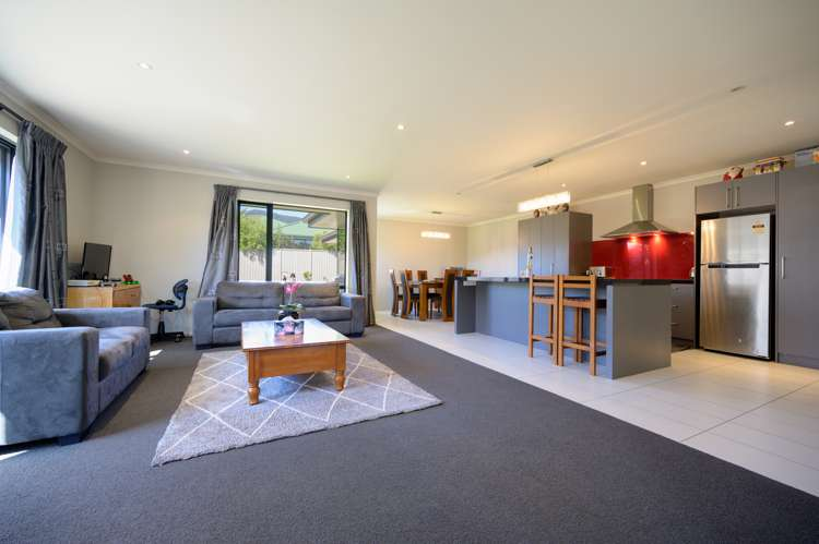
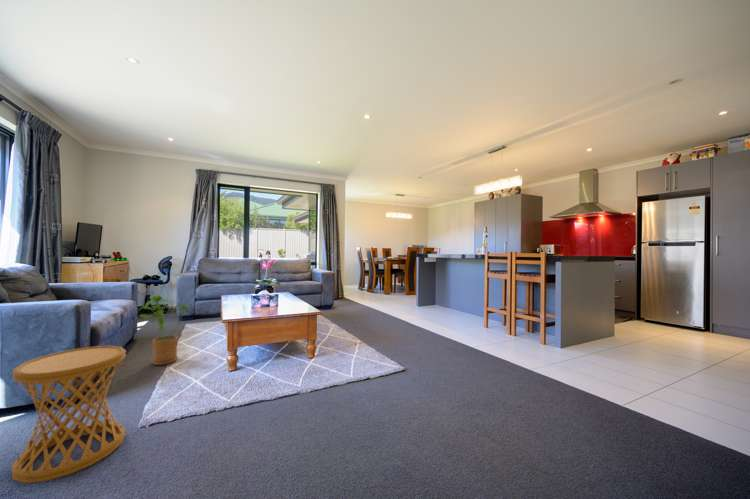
+ house plant [136,293,190,366]
+ side table [11,345,127,484]
